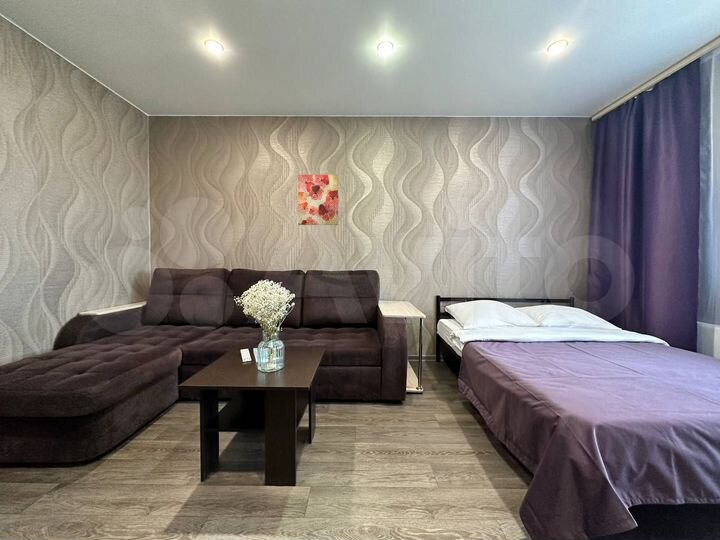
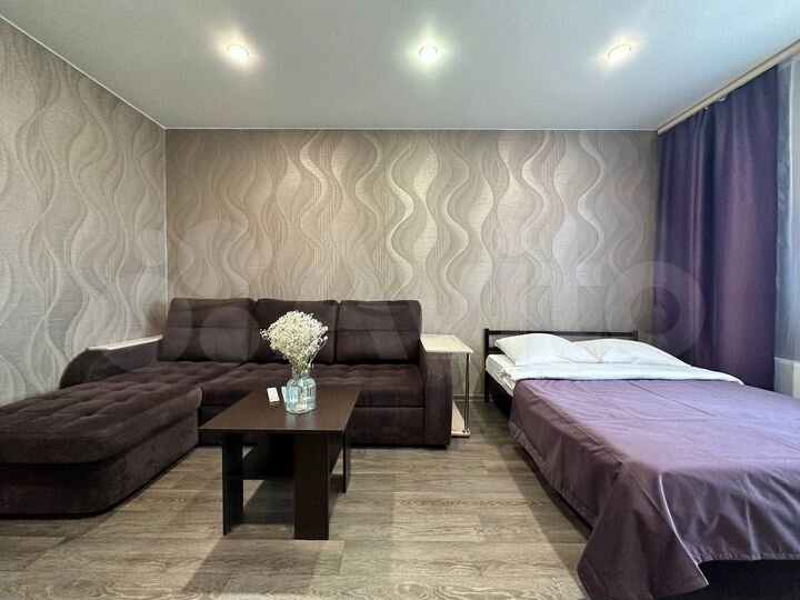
- wall art [297,174,339,226]
